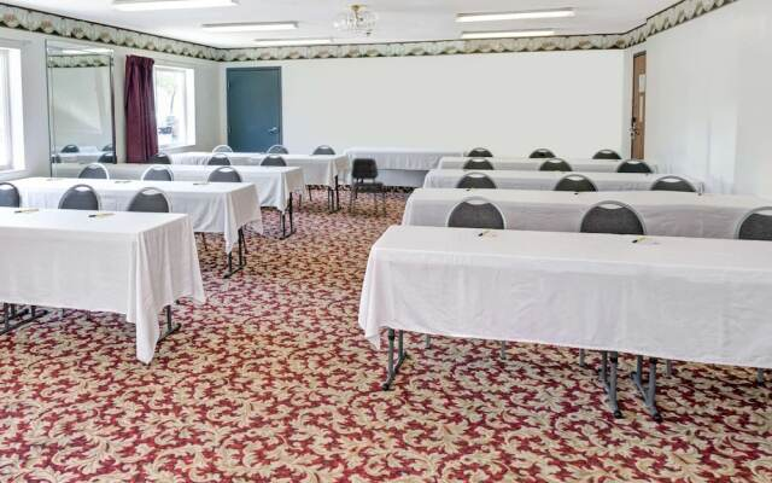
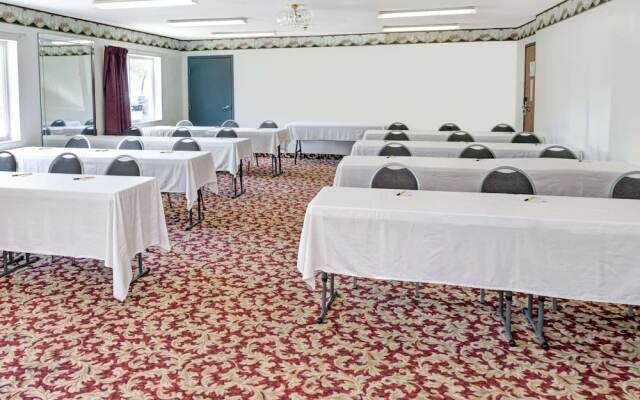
- chair [347,157,387,219]
